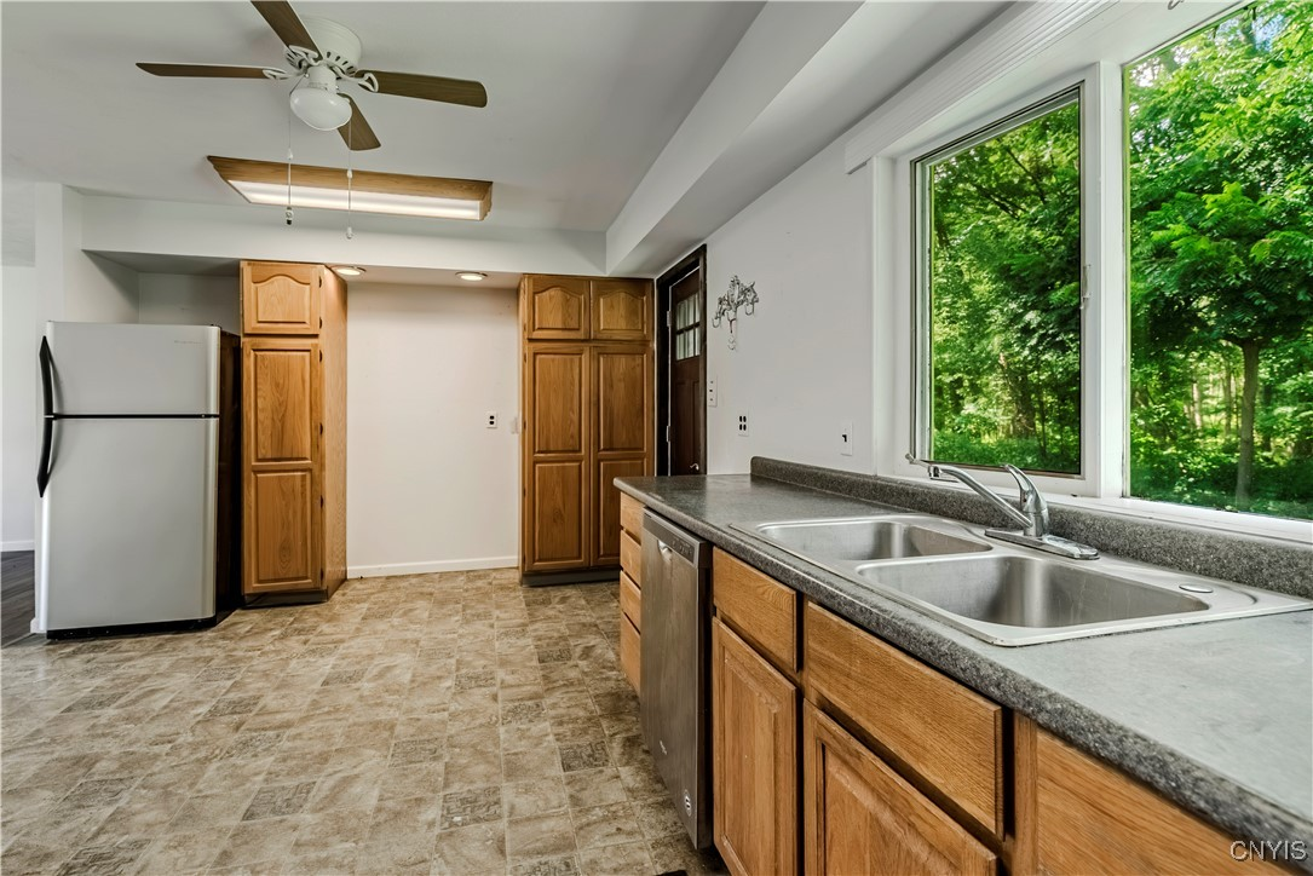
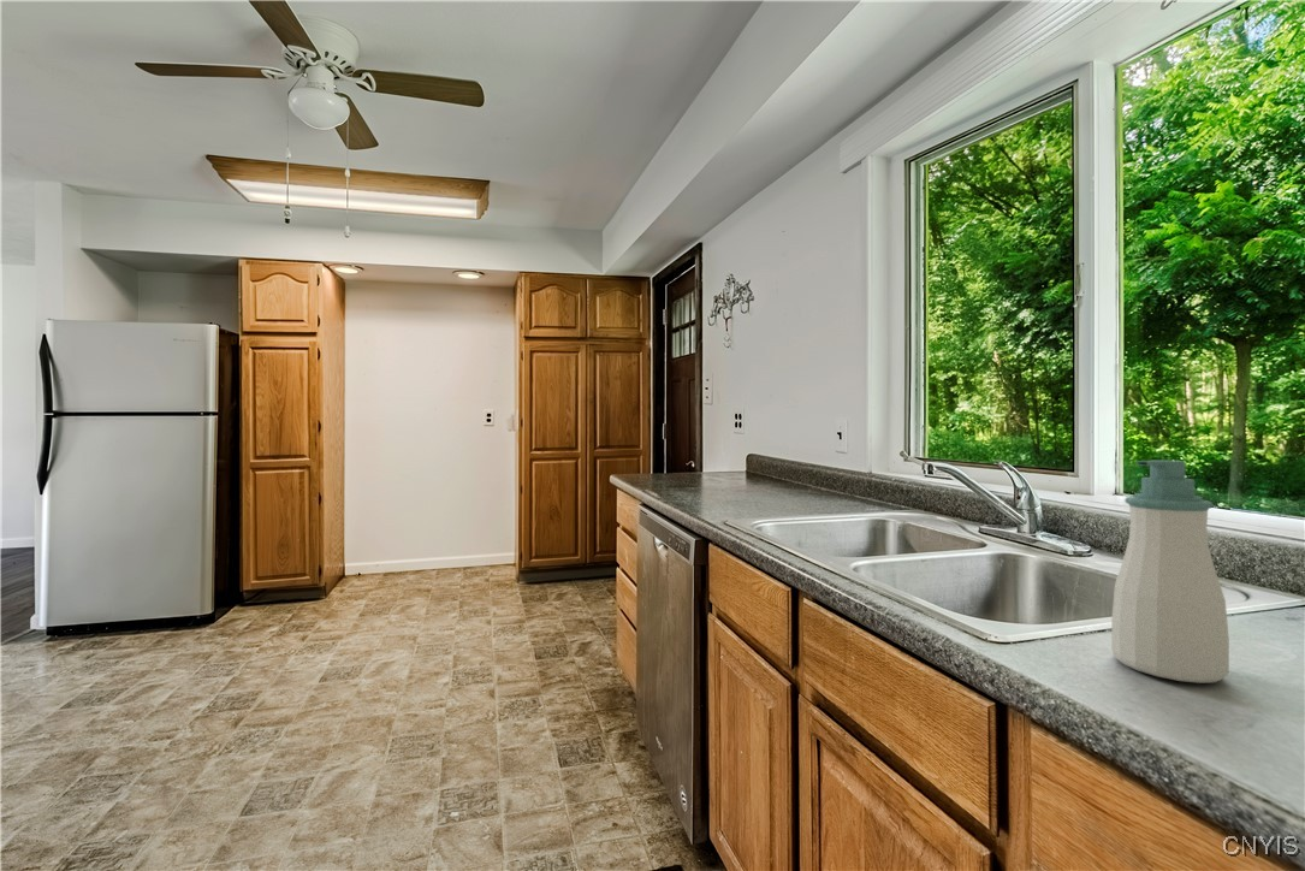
+ soap bottle [1110,460,1230,685]
